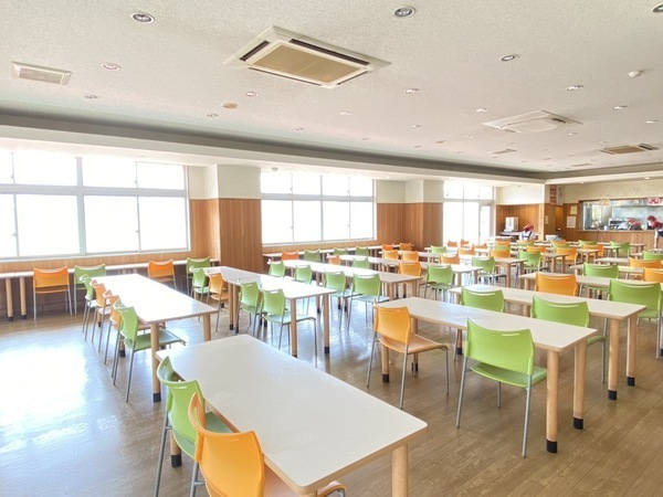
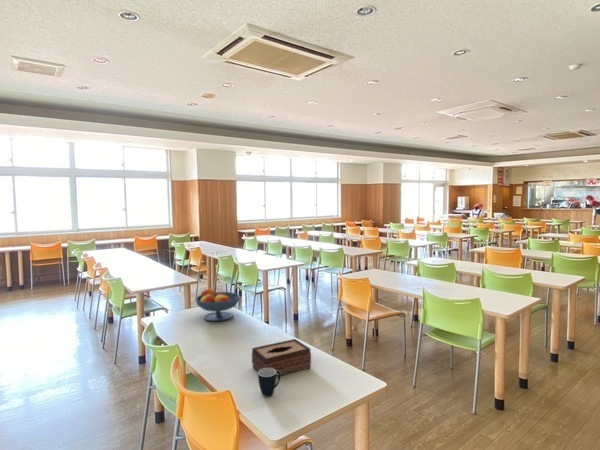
+ fruit bowl [194,287,241,322]
+ tissue box [251,338,312,377]
+ mug [257,368,281,398]
